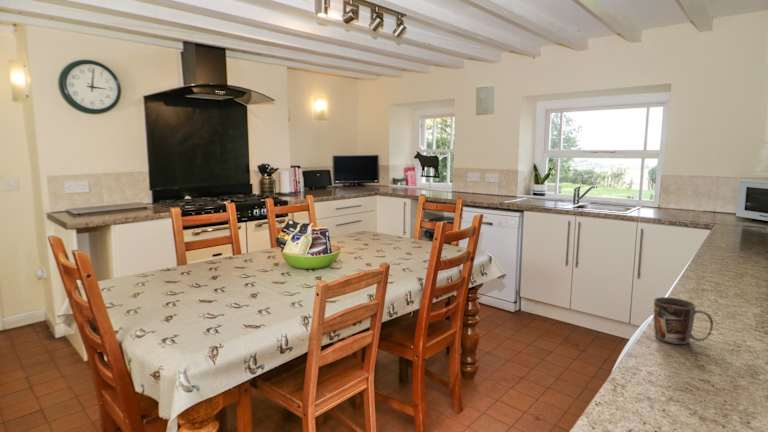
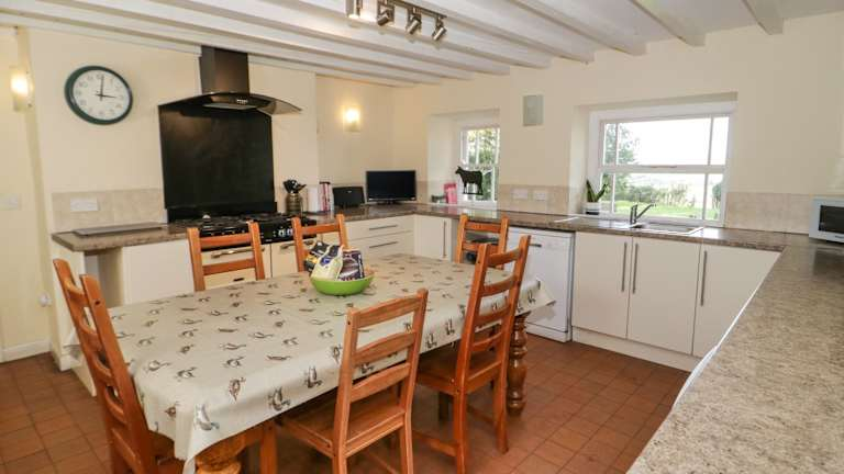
- mug [653,296,714,345]
